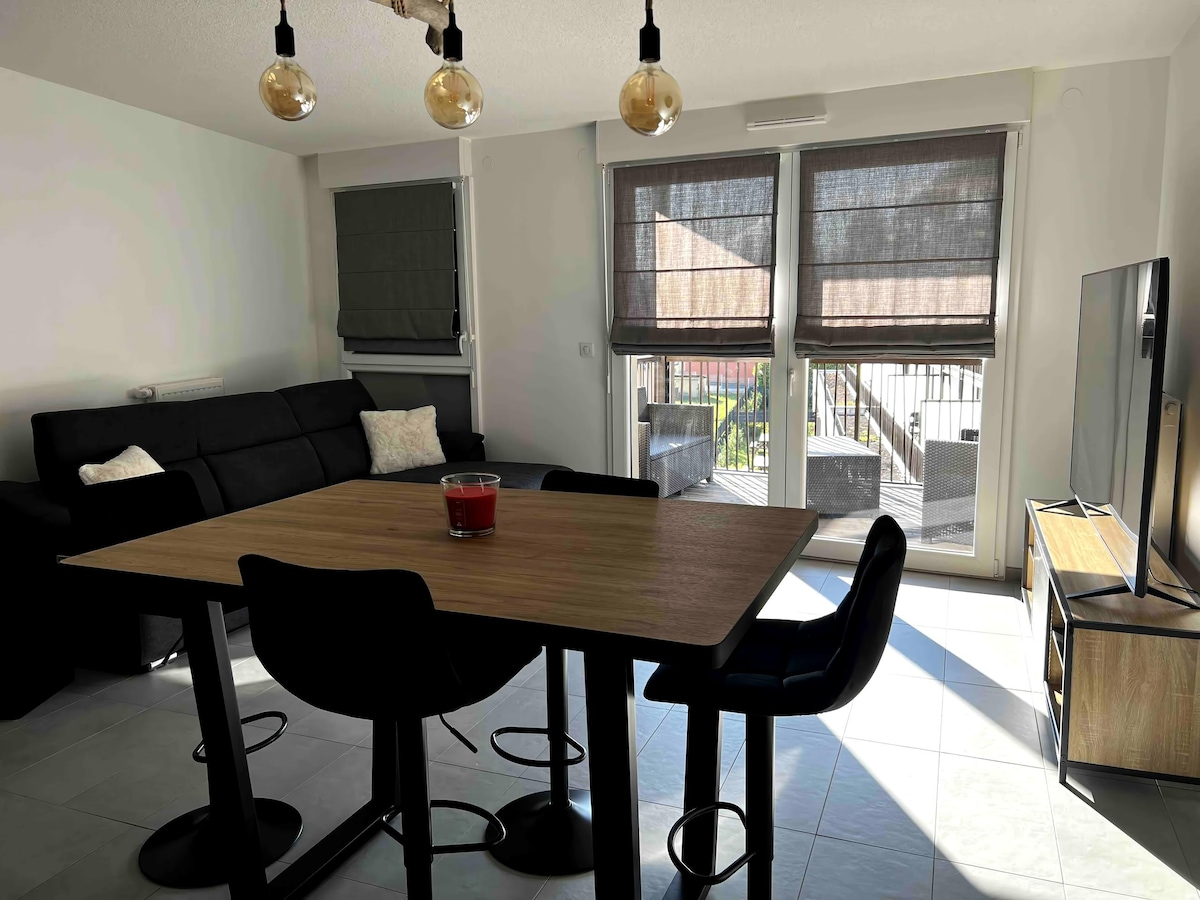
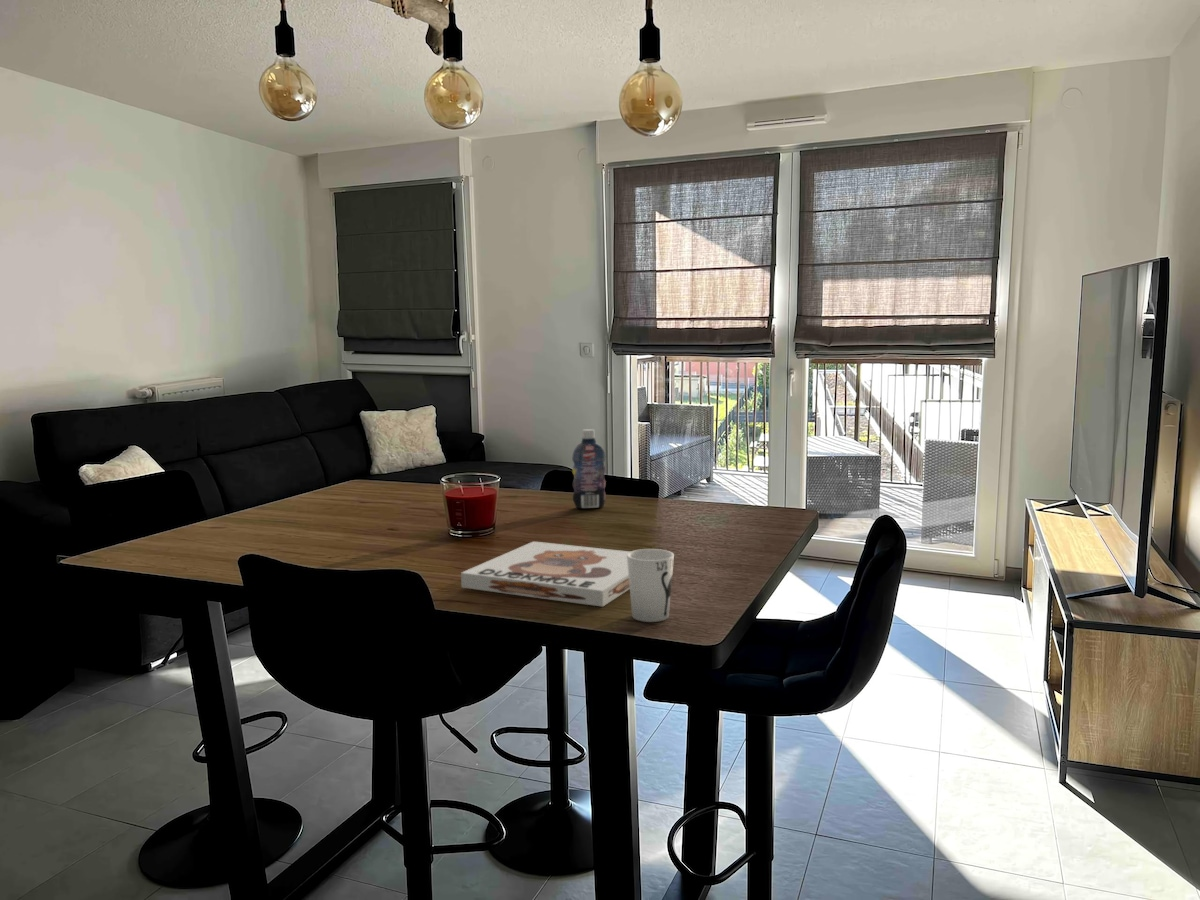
+ board game [460,540,630,608]
+ bottle [571,428,607,509]
+ cup [627,548,675,623]
